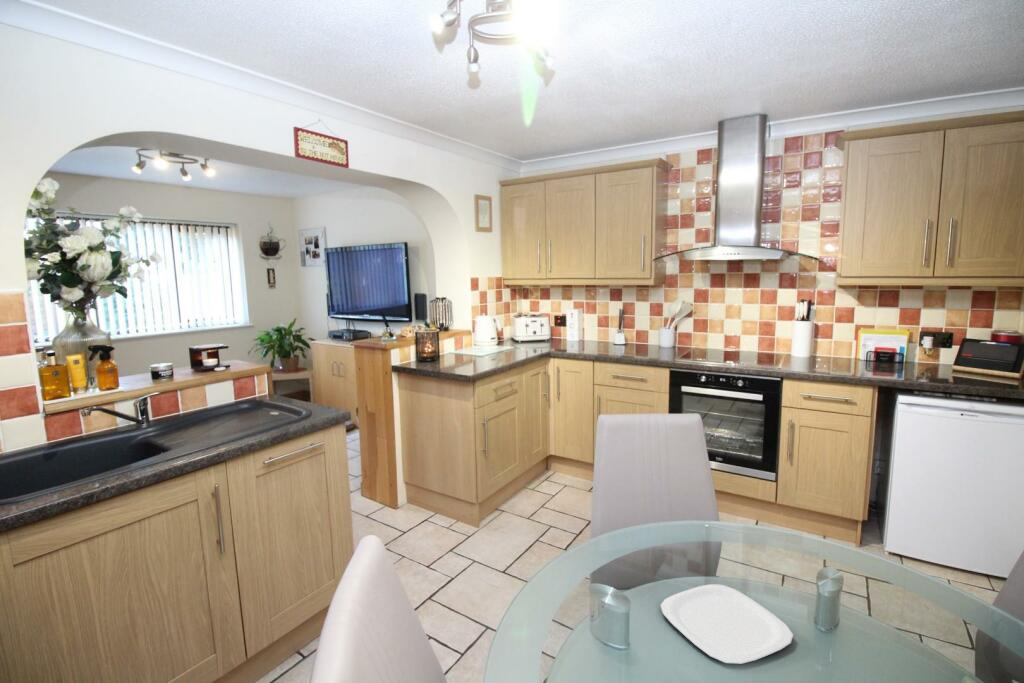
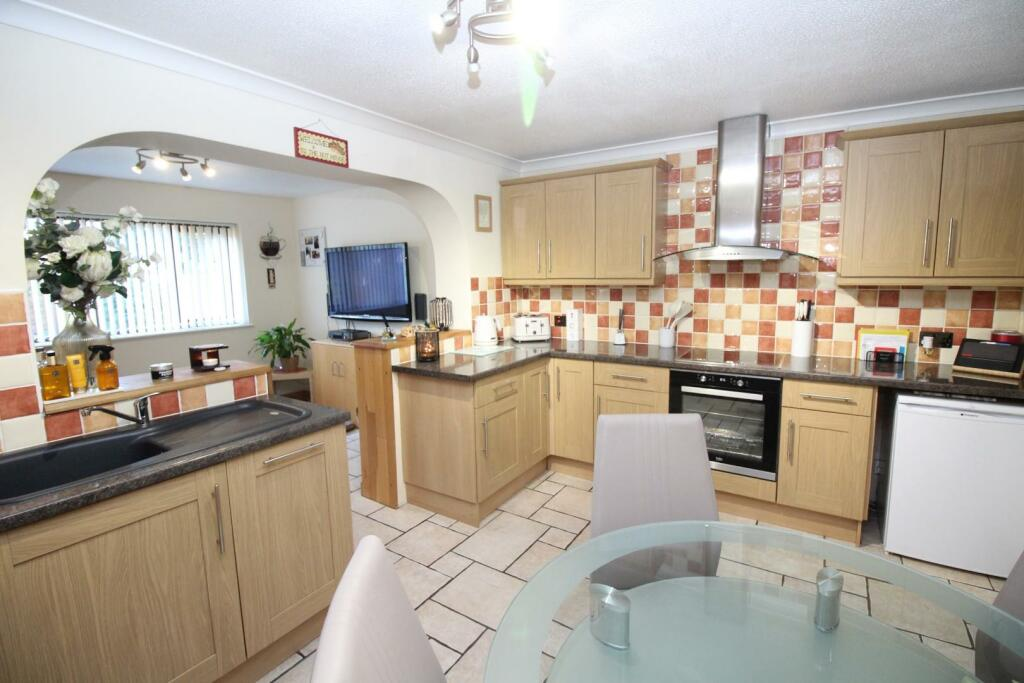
- plate [659,583,794,665]
